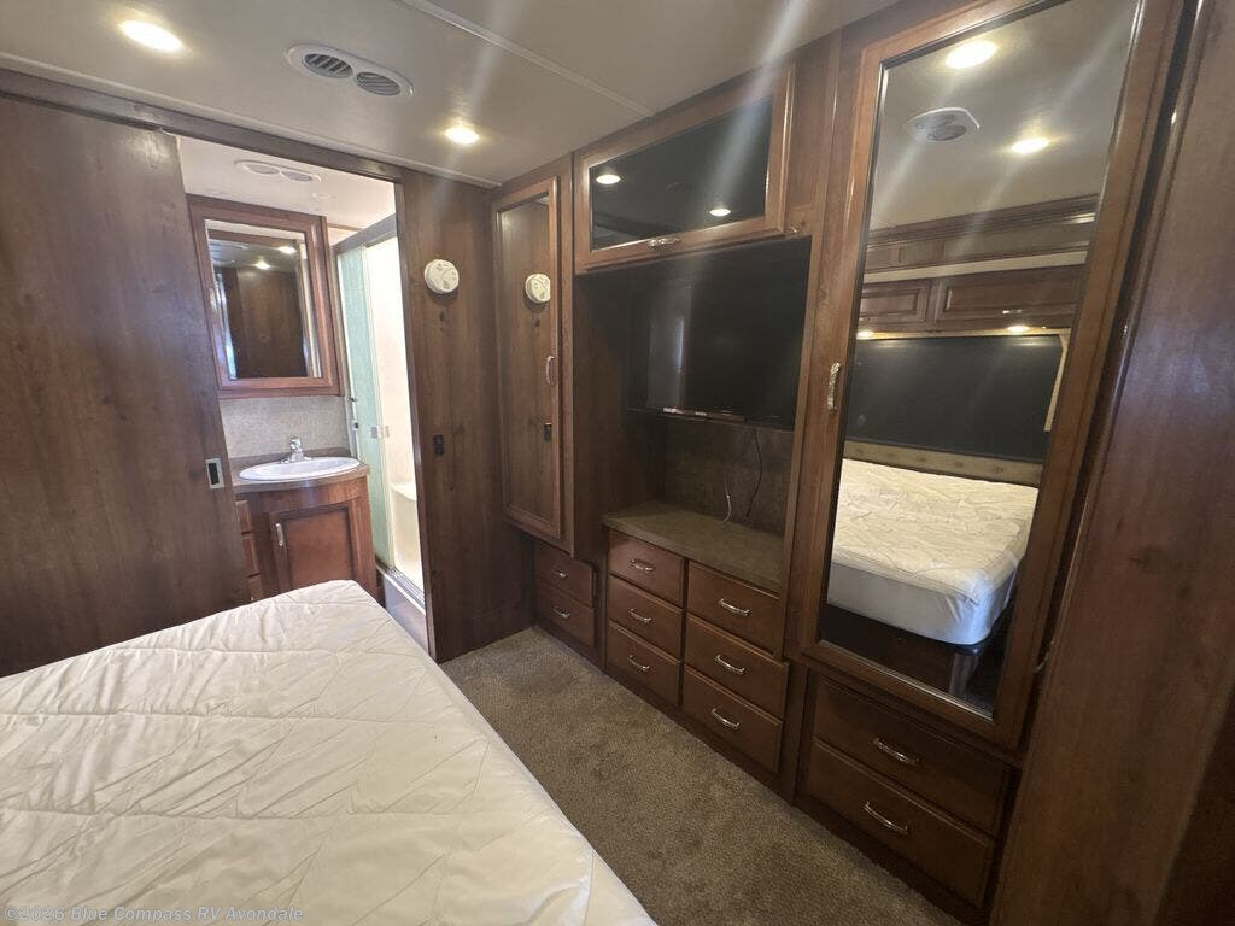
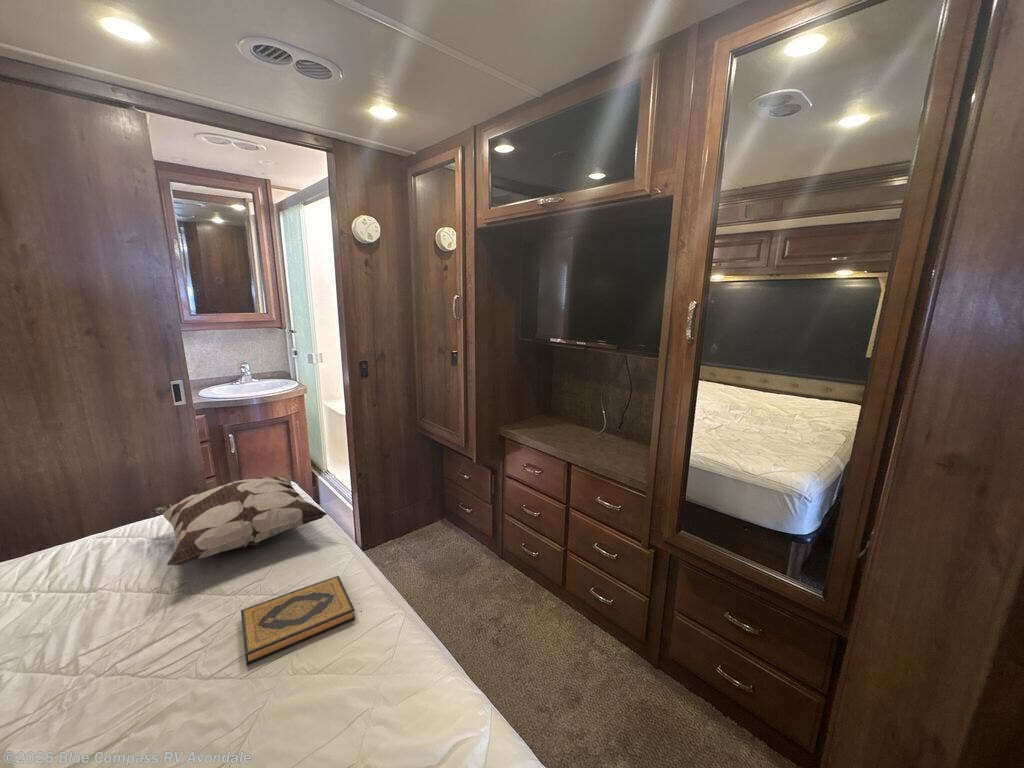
+ decorative pillow [149,475,328,567]
+ hardback book [240,575,356,666]
